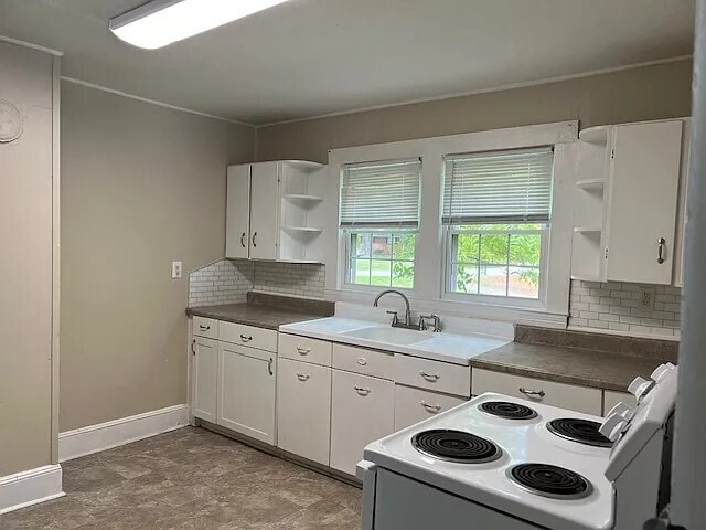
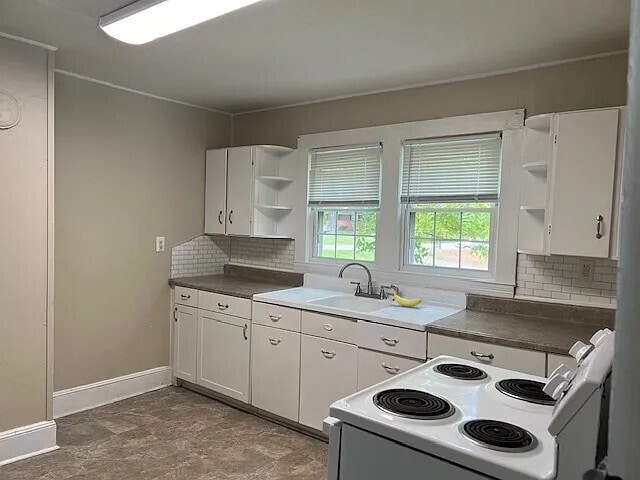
+ fruit [392,289,422,308]
